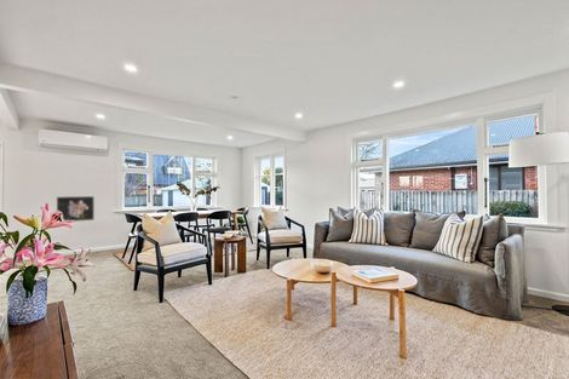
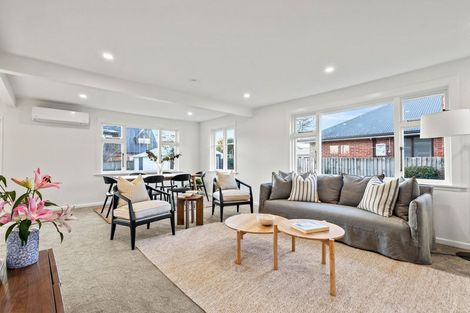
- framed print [56,195,96,223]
